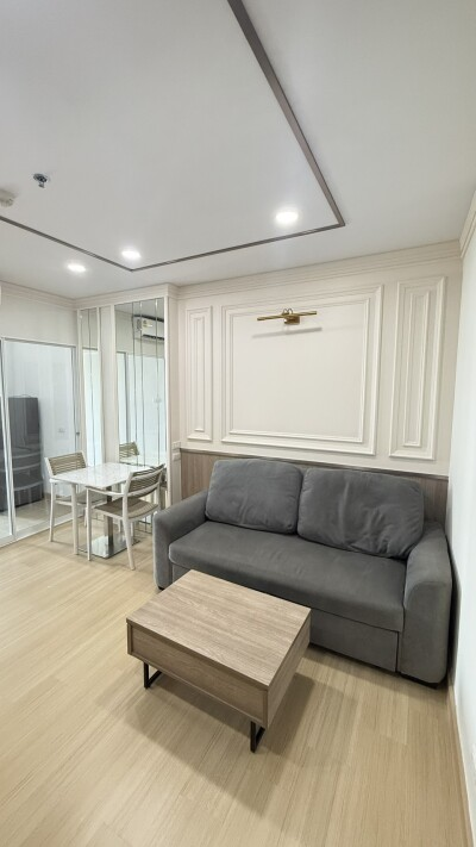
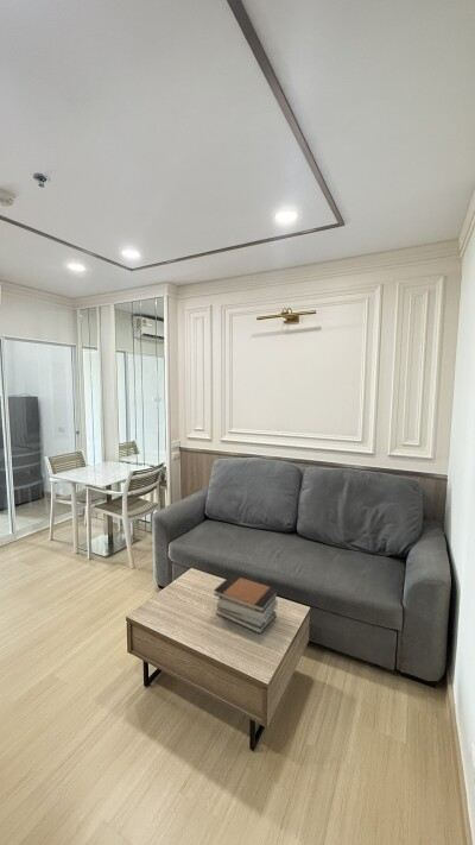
+ book stack [213,574,279,635]
